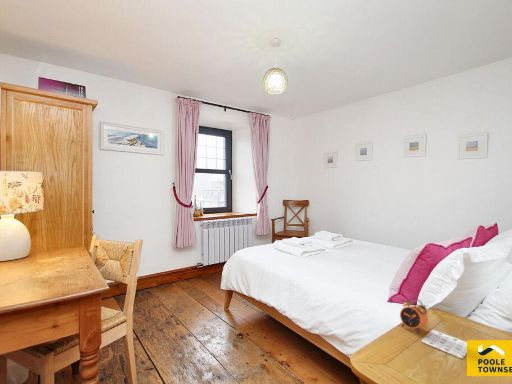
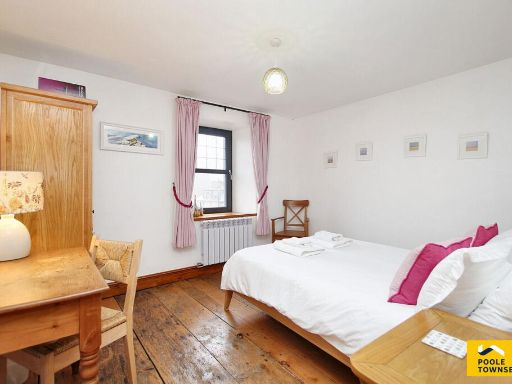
- alarm clock [399,297,429,335]
